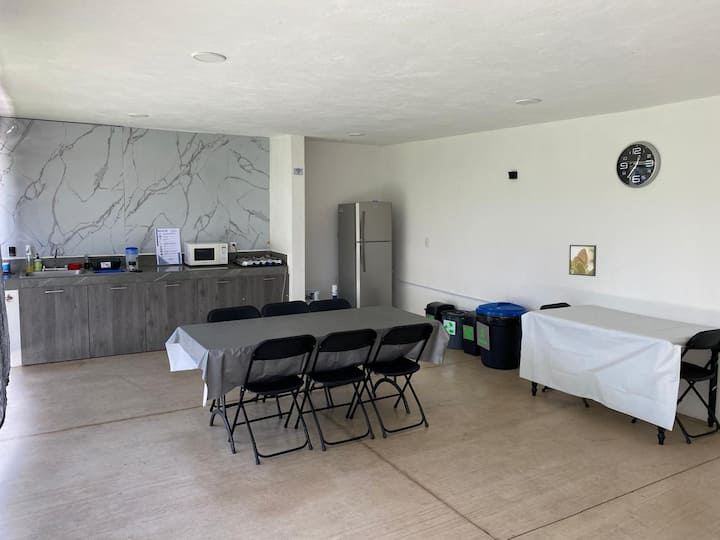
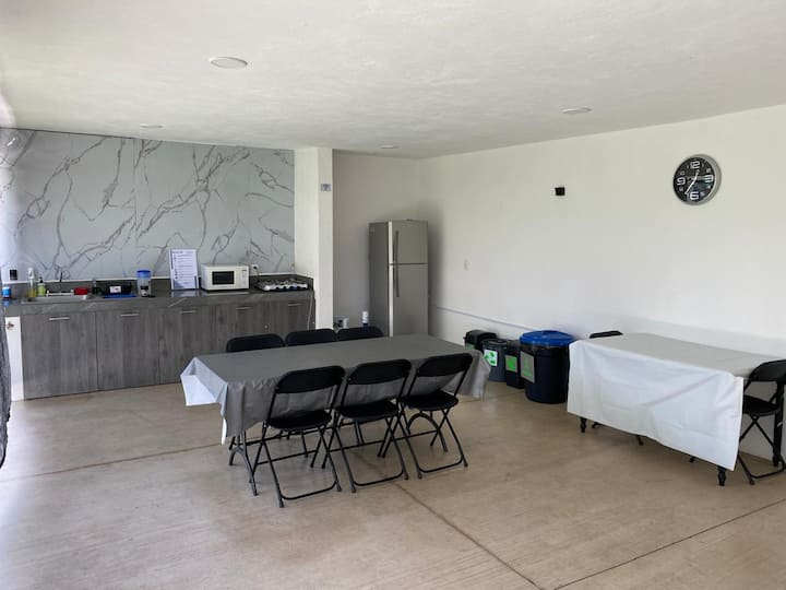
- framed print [568,244,597,277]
